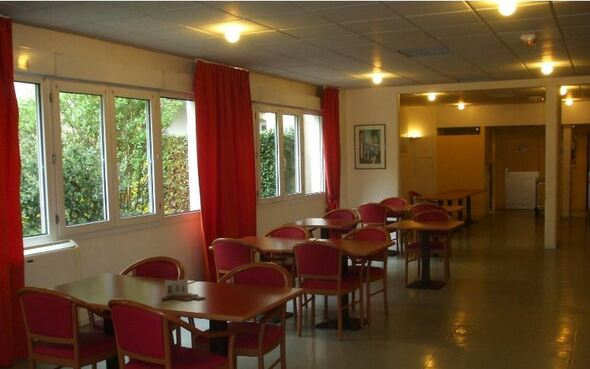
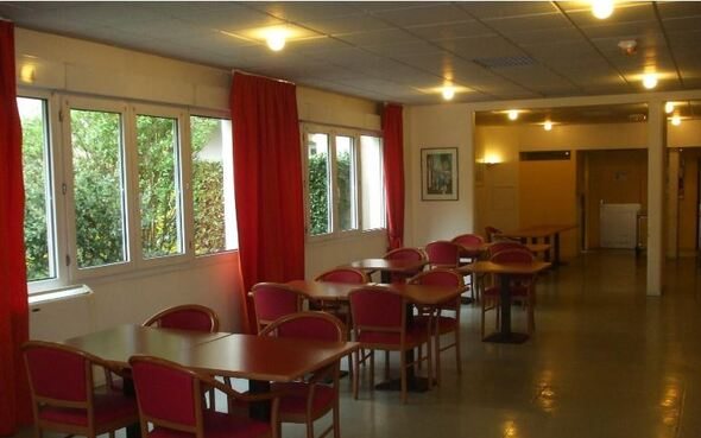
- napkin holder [161,277,207,302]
